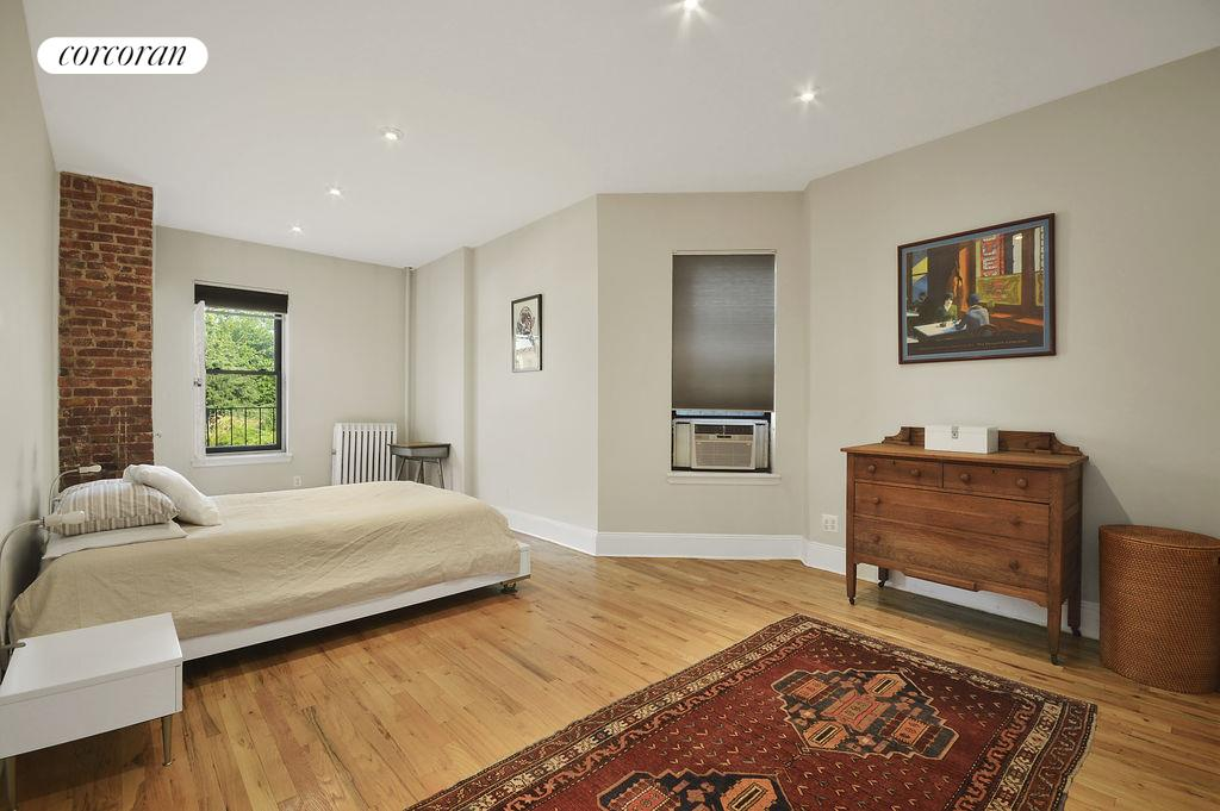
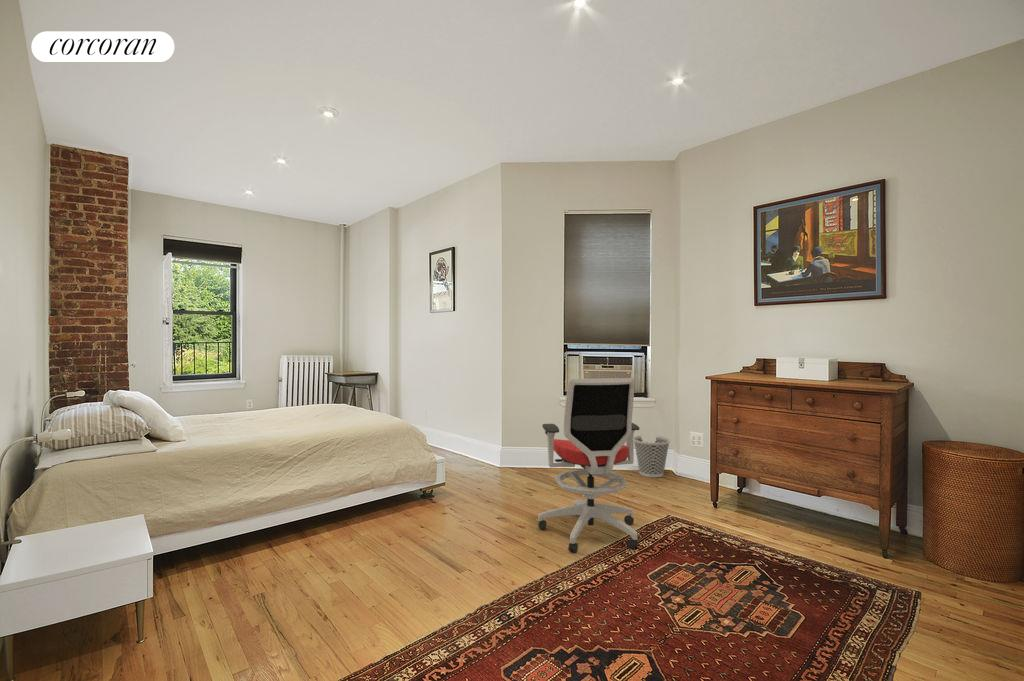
+ wastebasket [633,435,671,478]
+ office chair [537,377,640,553]
